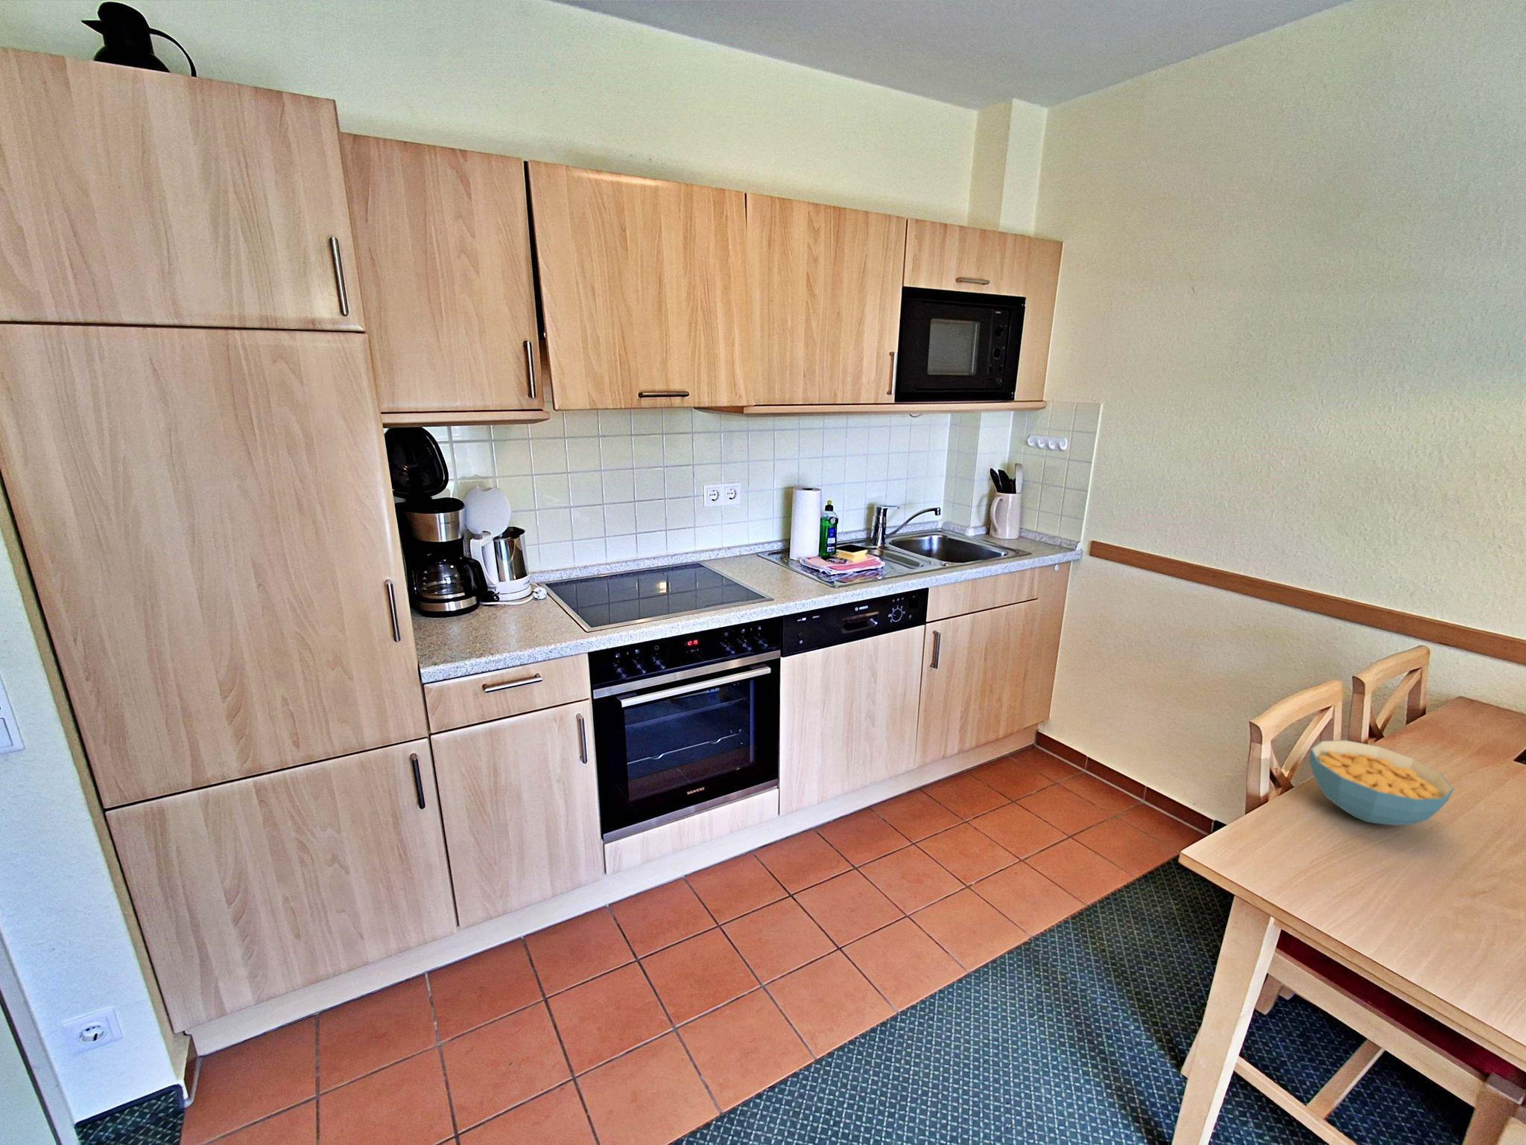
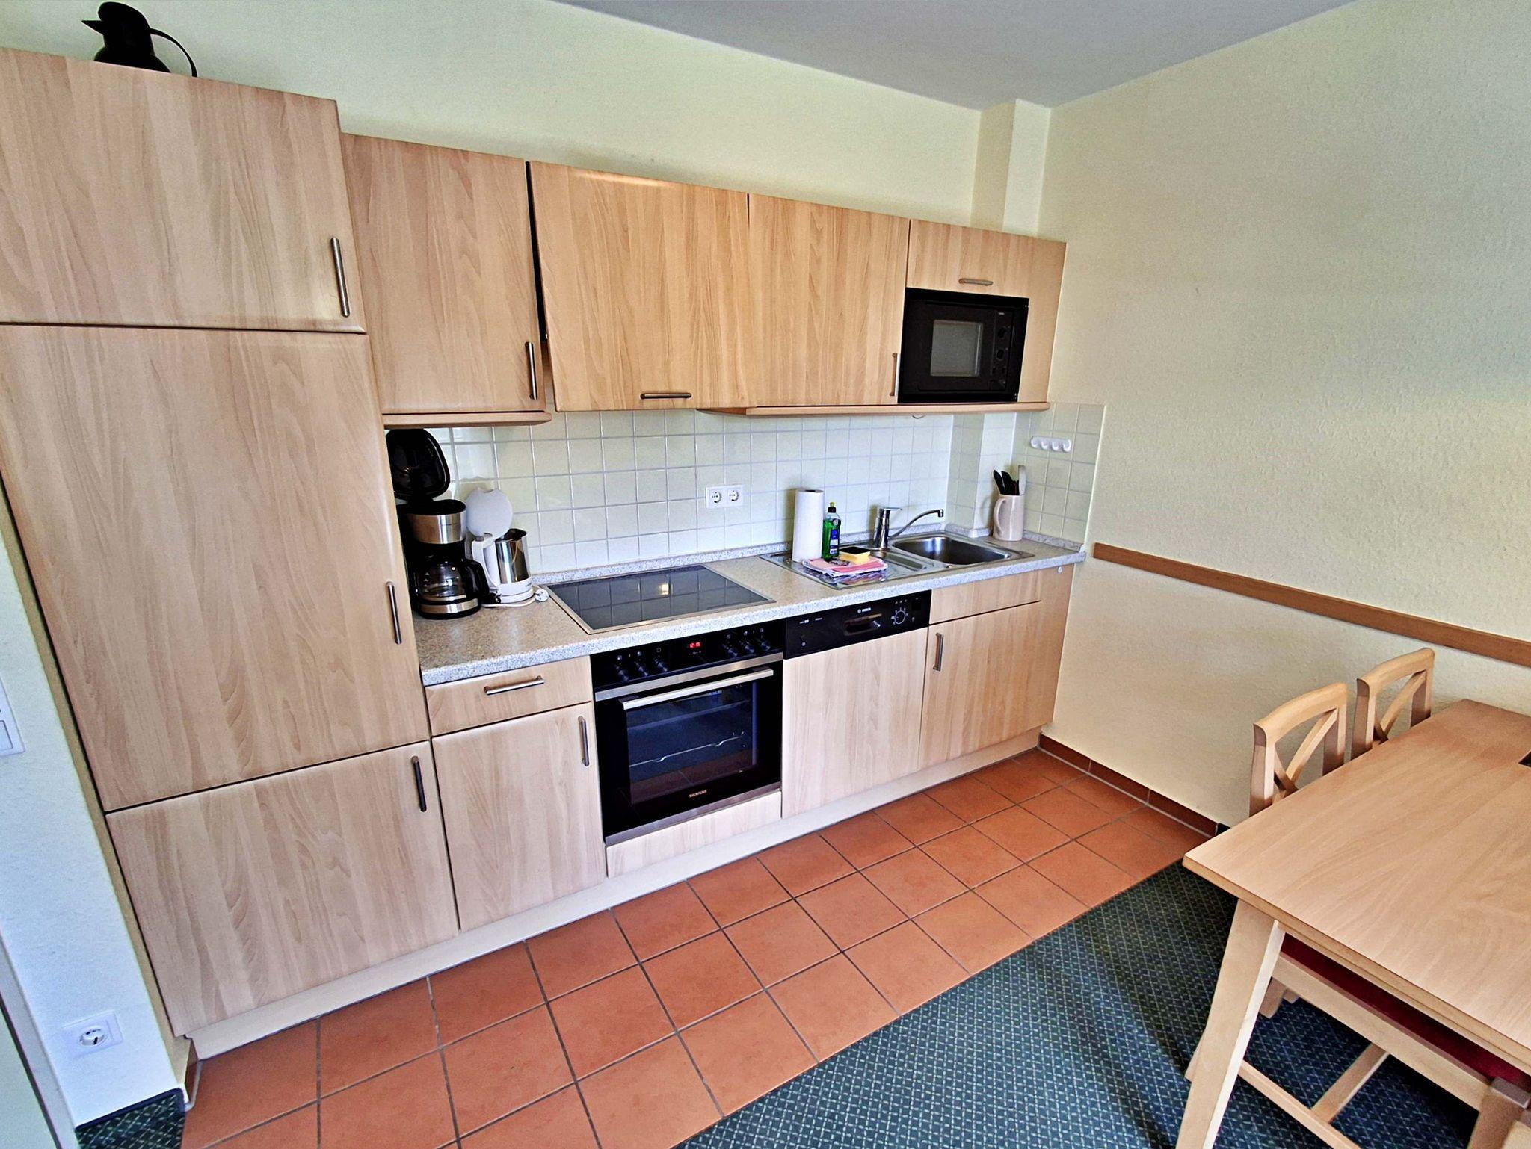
- cereal bowl [1308,740,1455,826]
